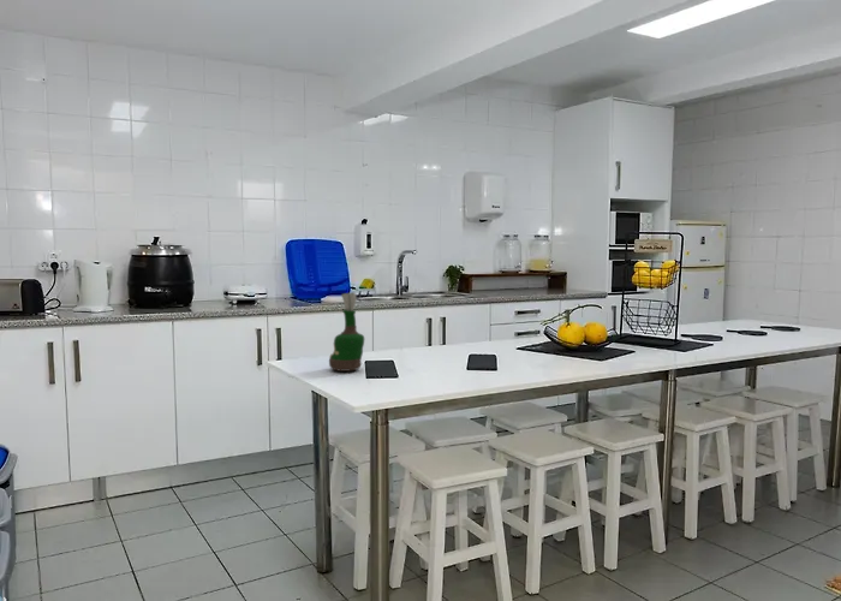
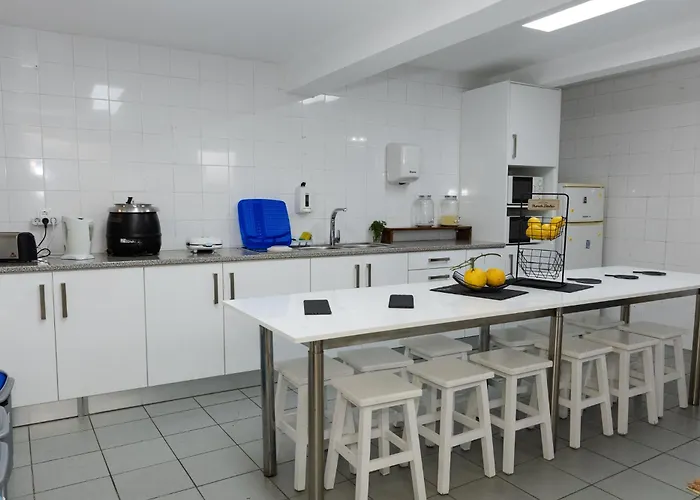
- grog bottle [328,291,365,373]
